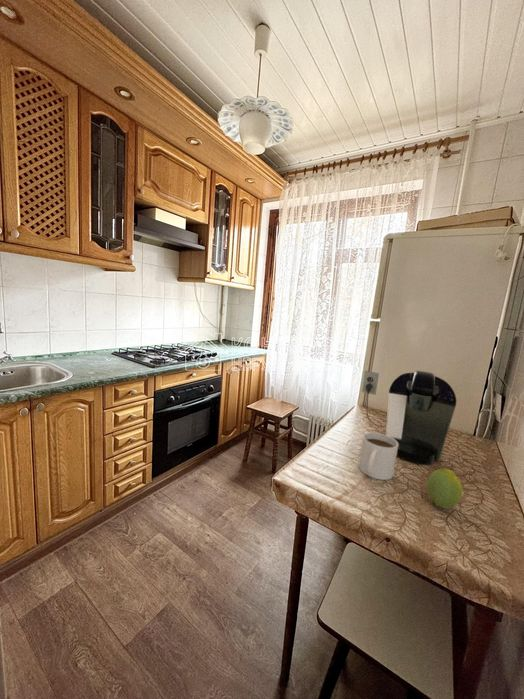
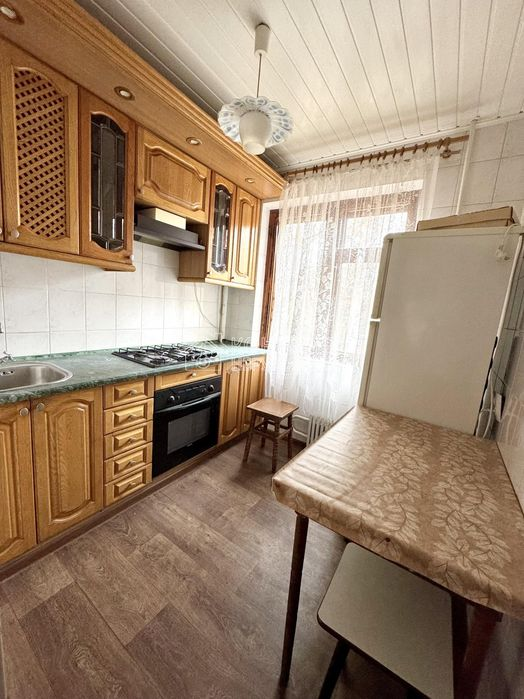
- mug [358,431,398,481]
- fruit [425,468,463,510]
- coffee maker [361,370,457,465]
